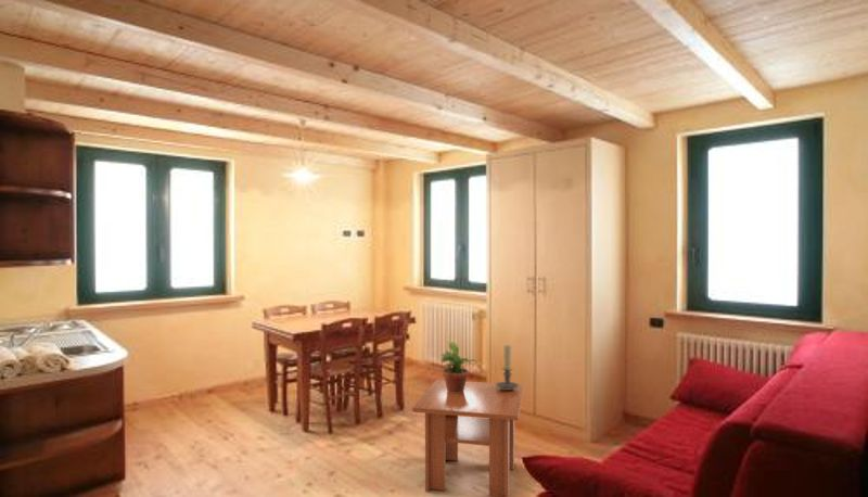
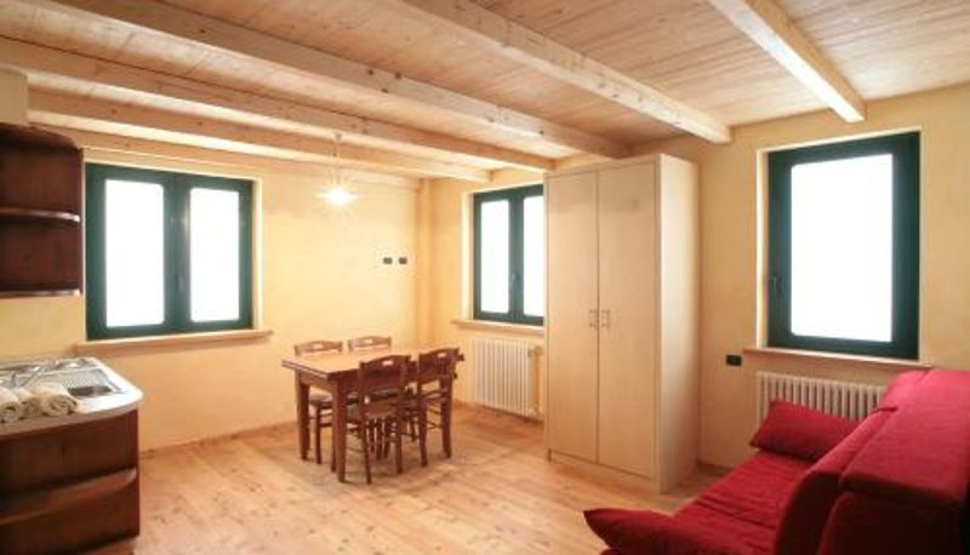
- candle holder [496,344,520,390]
- potted plant [439,341,478,393]
- coffee table [411,379,525,497]
